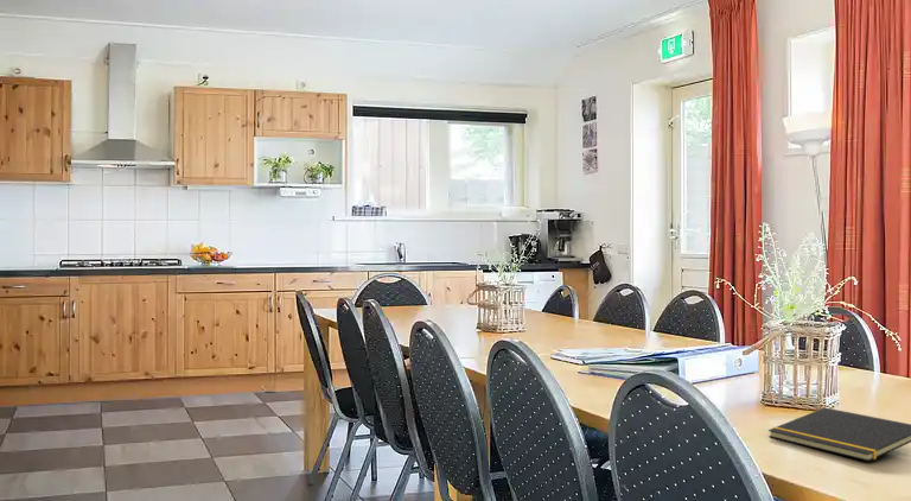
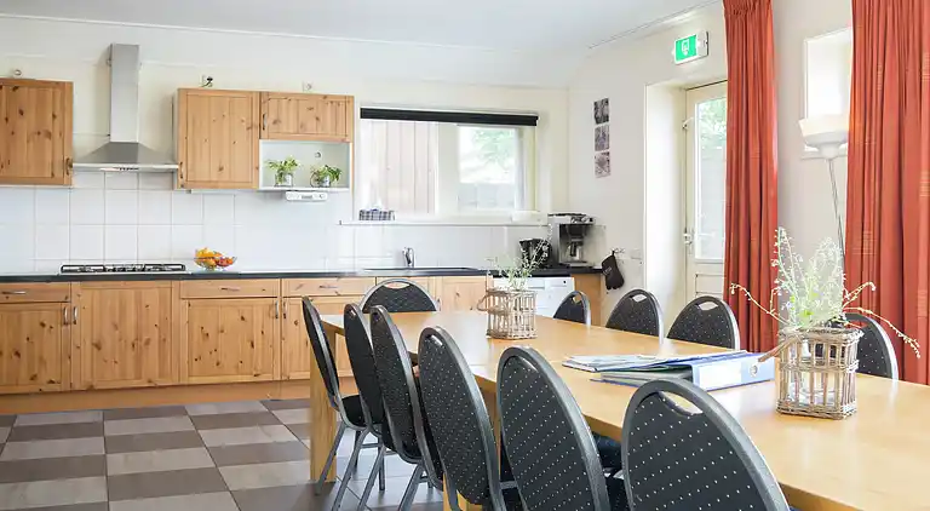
- notepad [767,406,911,463]
